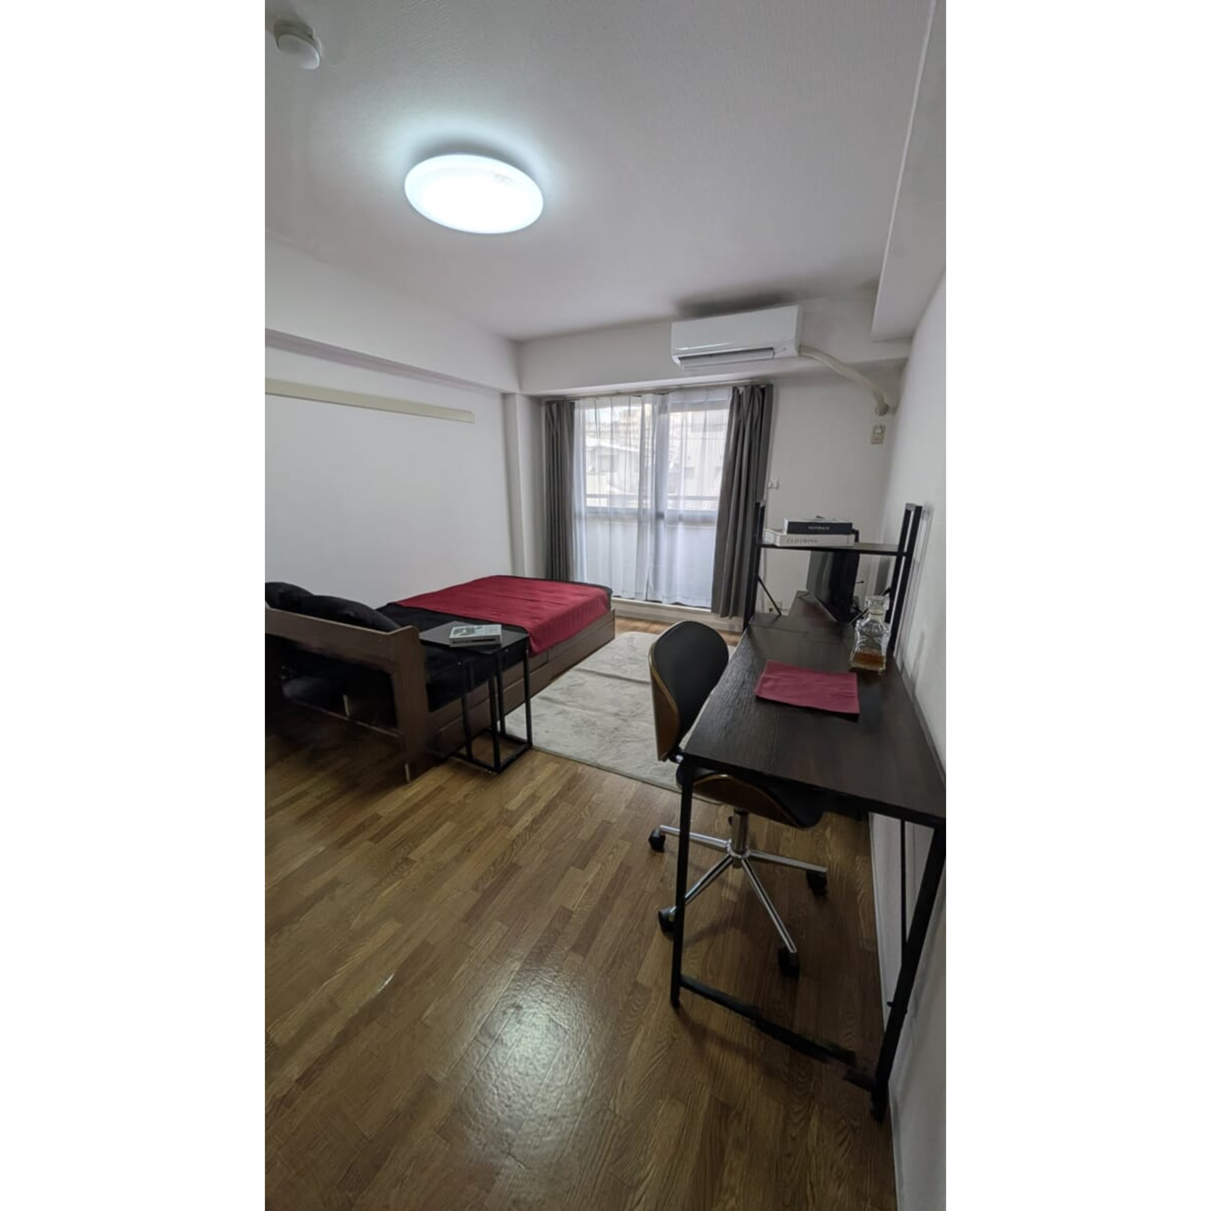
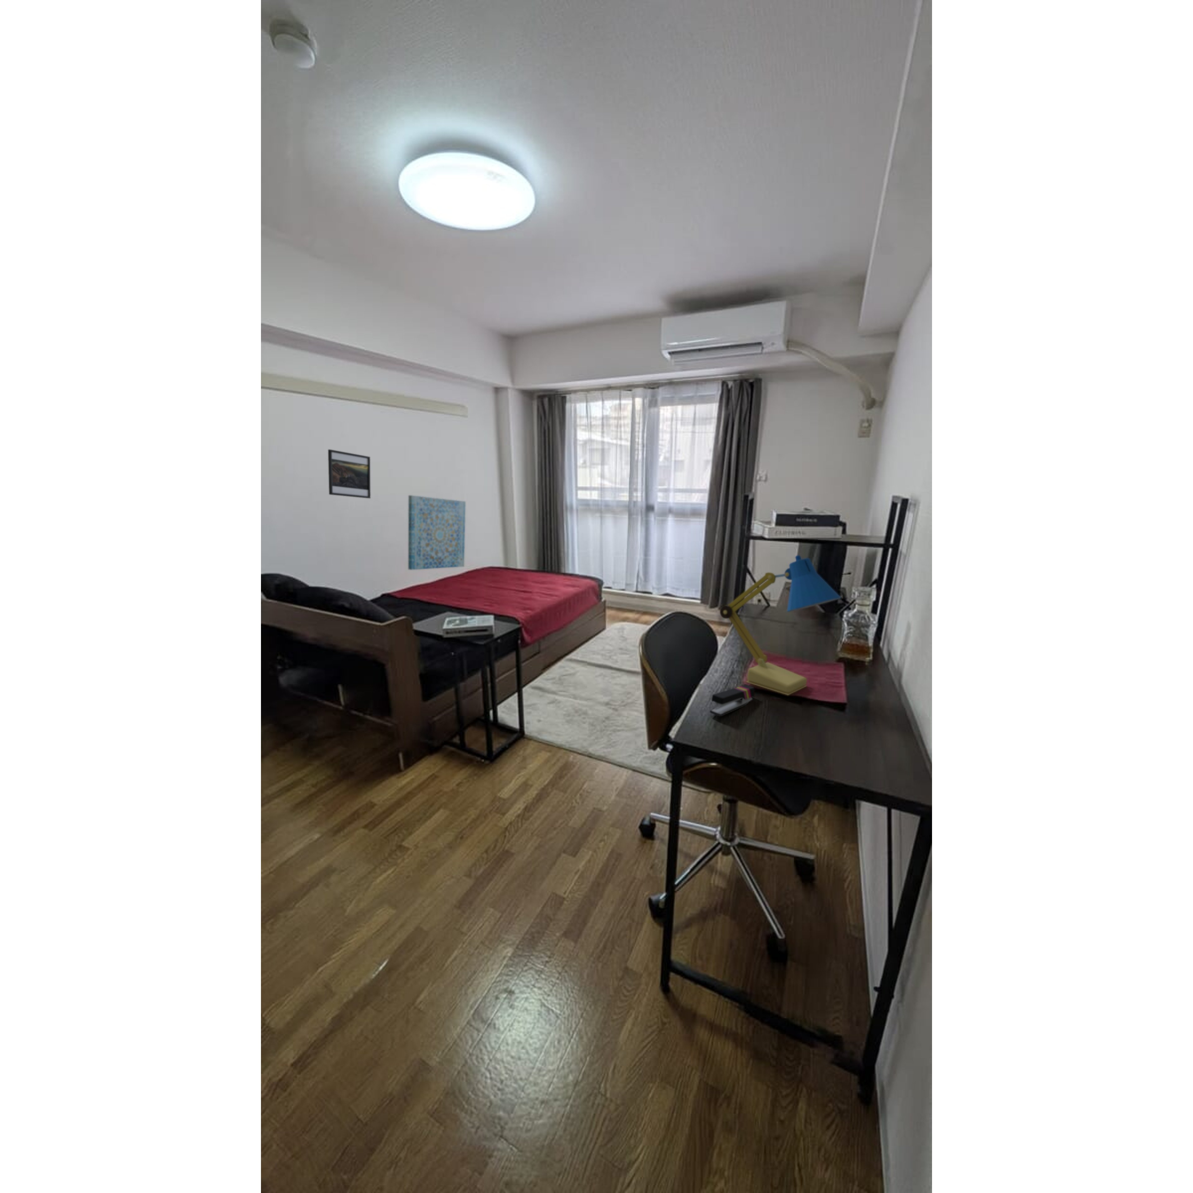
+ stapler [709,684,755,717]
+ wall art [407,495,466,570]
+ desk lamp [720,555,841,696]
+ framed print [328,449,371,498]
